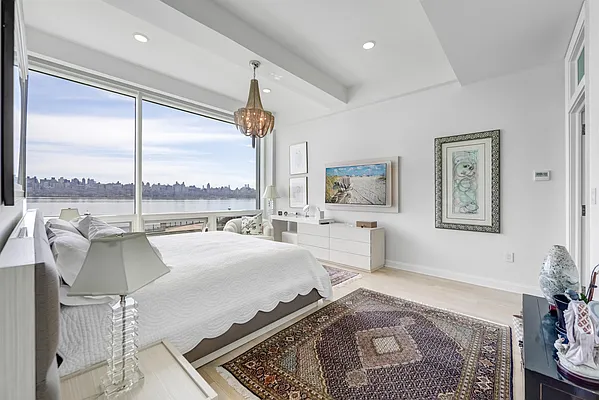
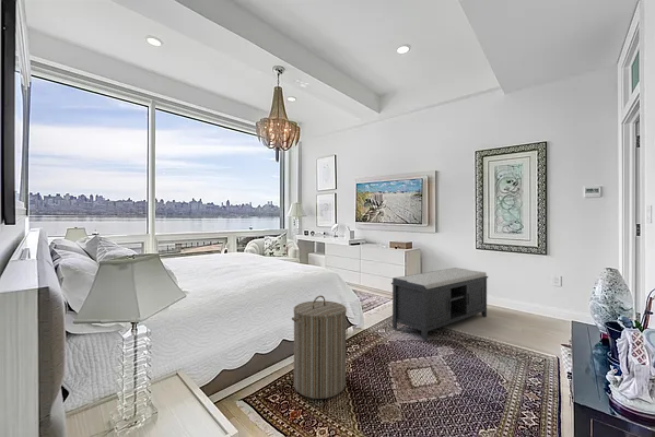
+ laundry hamper [291,295,348,400]
+ bench [390,267,489,342]
